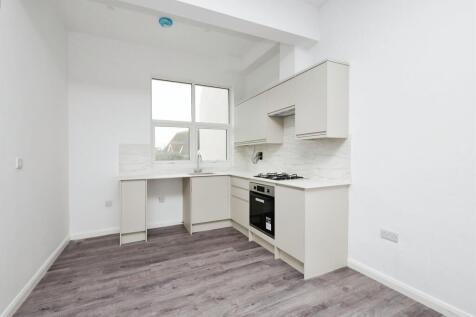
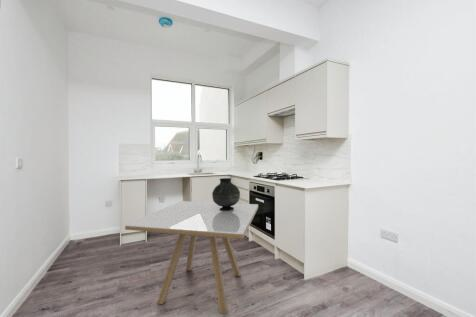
+ vase [211,177,241,211]
+ dining table [124,200,259,315]
